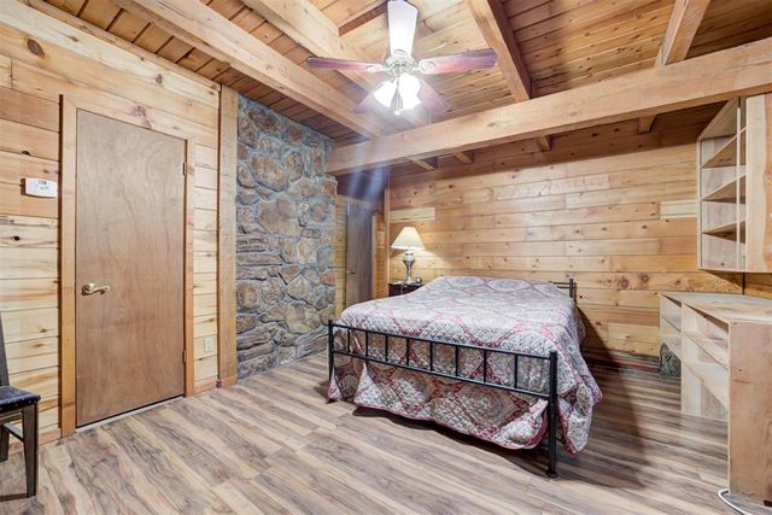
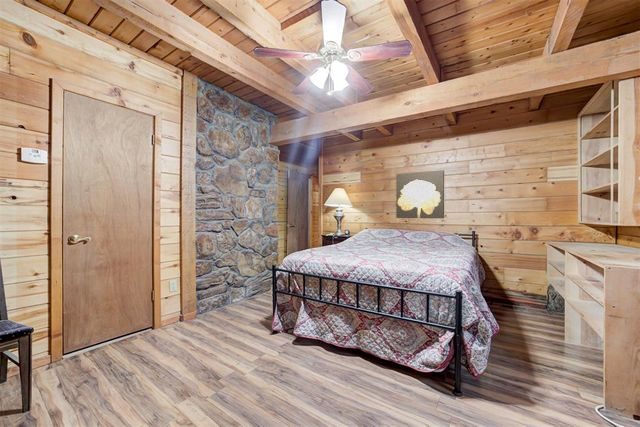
+ wall art [395,169,445,220]
